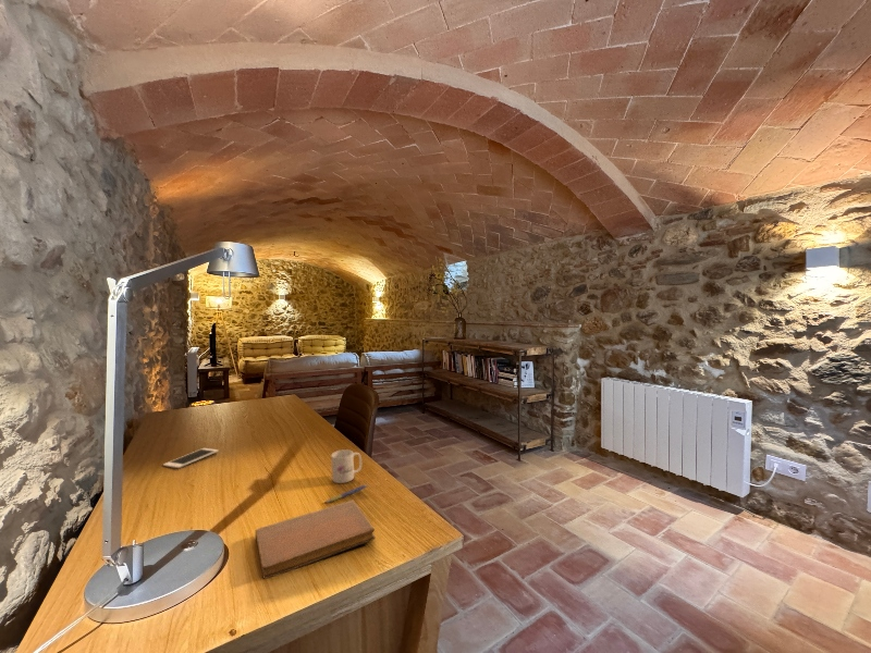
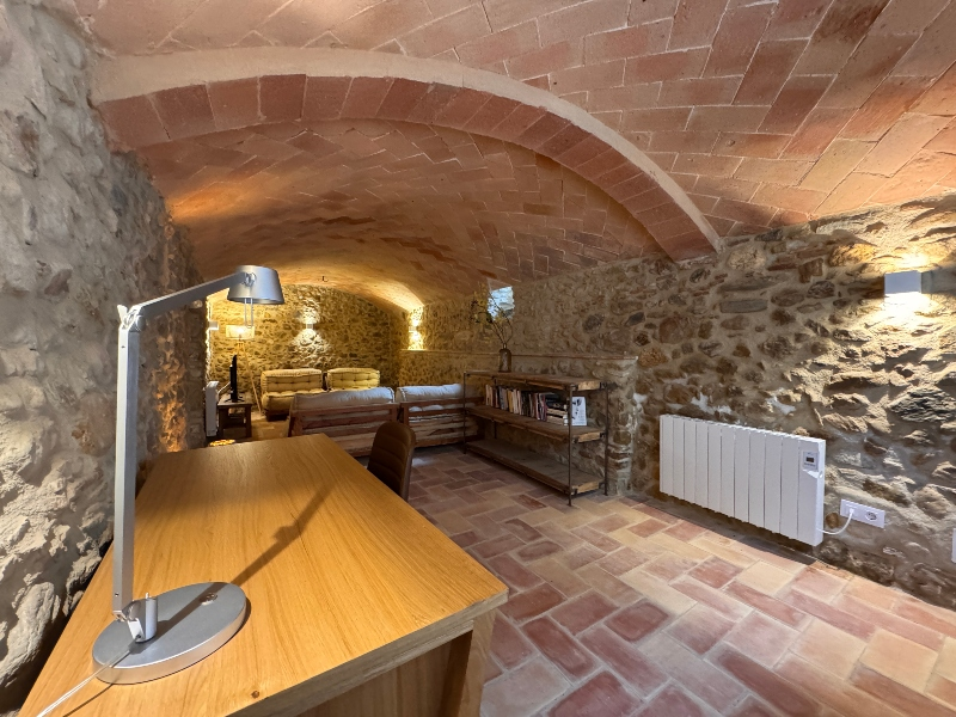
- mug [330,448,363,484]
- pen [324,483,369,504]
- cell phone [162,447,219,469]
- notebook [255,500,377,580]
